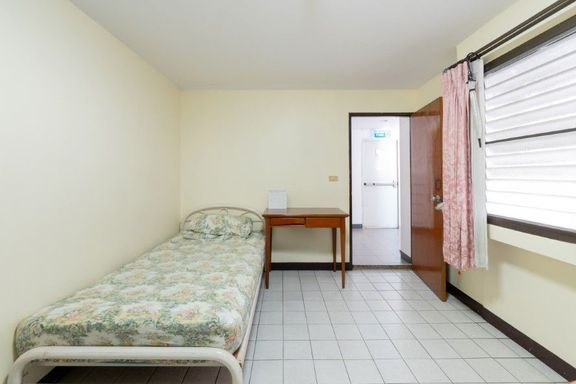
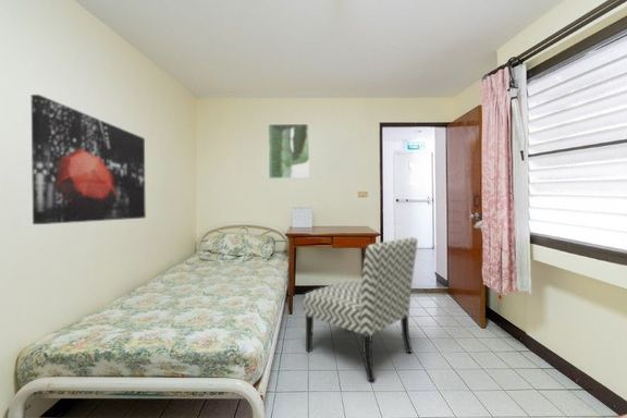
+ chair [303,236,418,382]
+ wall art [30,94,147,225]
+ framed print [267,123,310,180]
